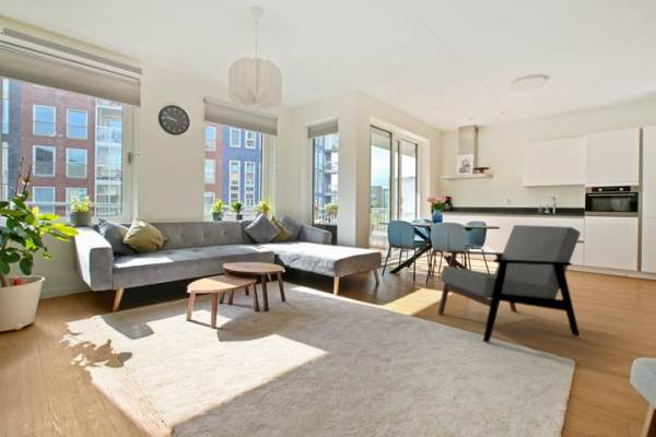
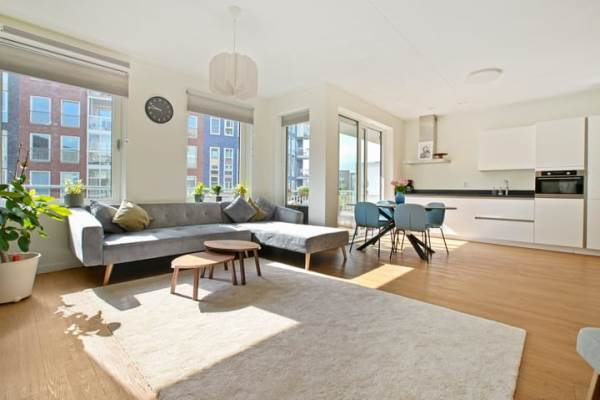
- armchair [437,224,582,343]
